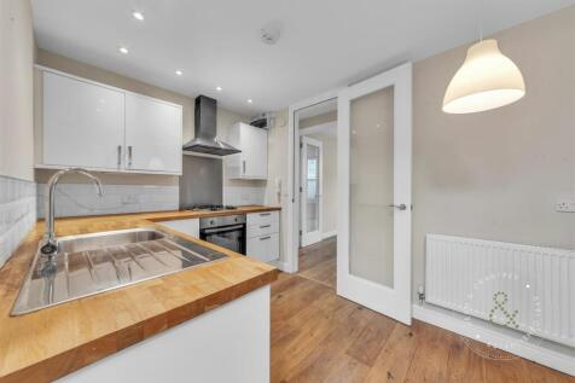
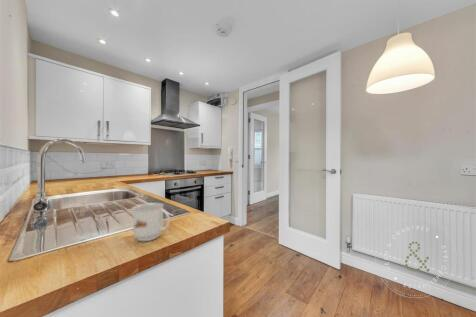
+ mug [131,202,171,242]
